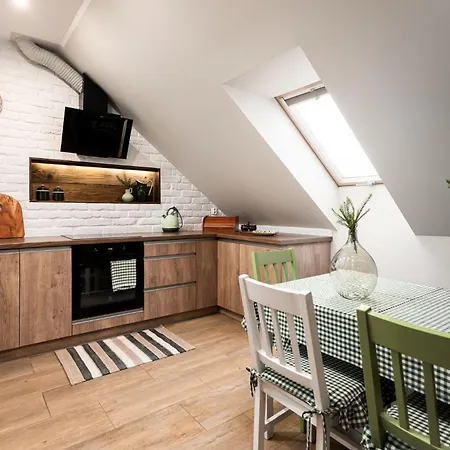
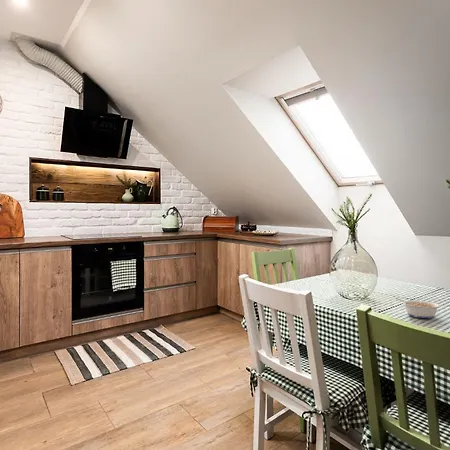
+ legume [395,297,441,319]
